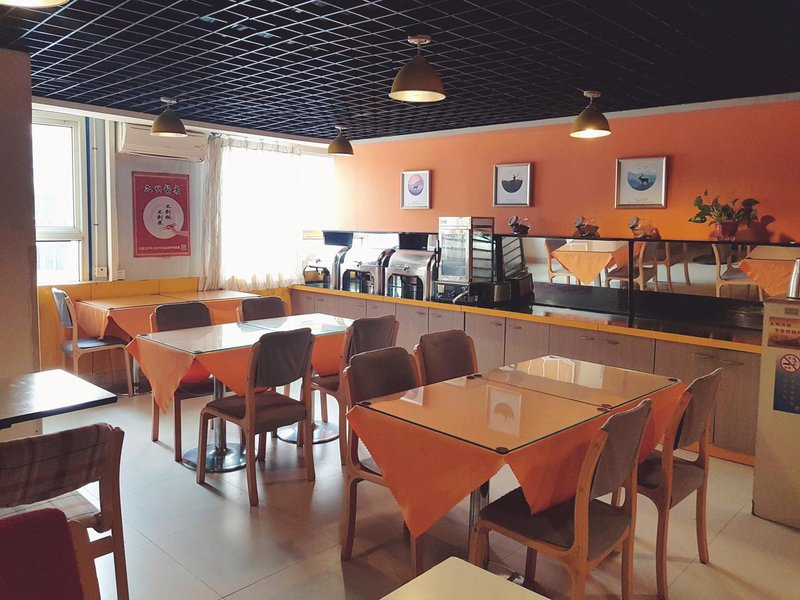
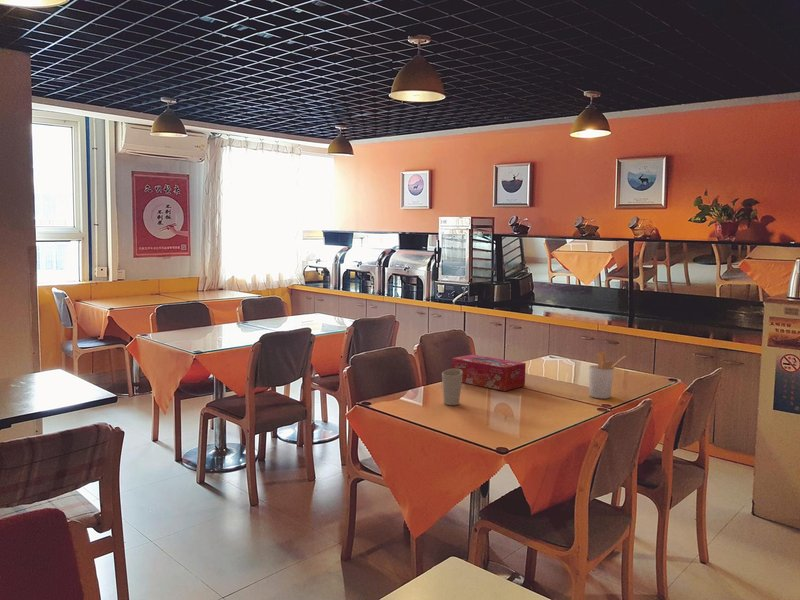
+ cup [441,368,463,406]
+ tissue box [451,354,527,392]
+ utensil holder [588,350,627,399]
